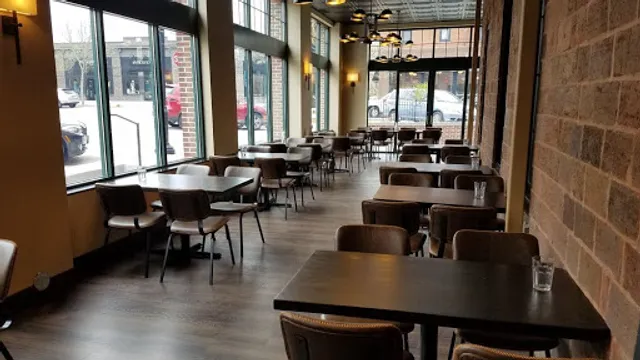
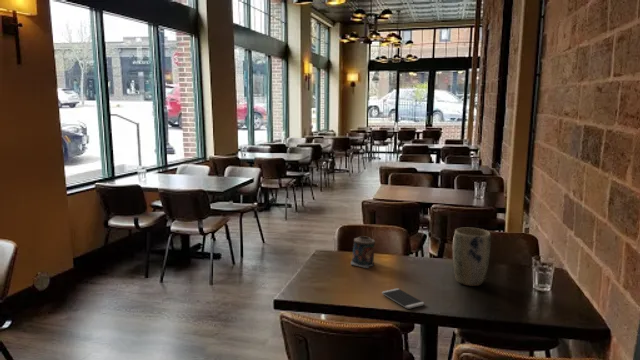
+ candle [350,235,376,269]
+ plant pot [452,227,492,287]
+ smartphone [381,288,425,310]
